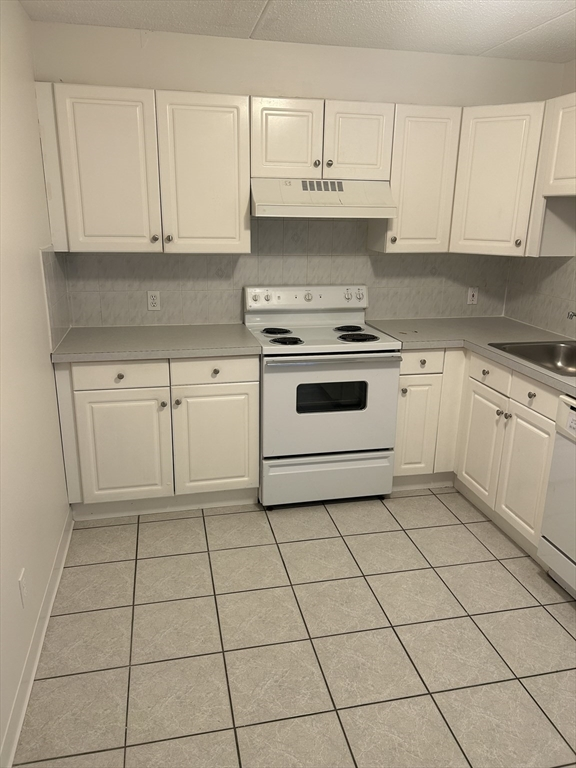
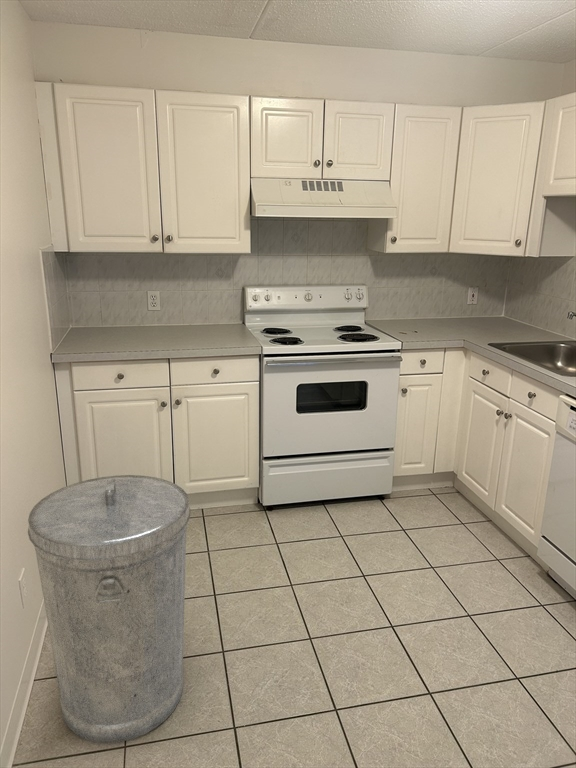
+ trash can [27,474,192,744]
